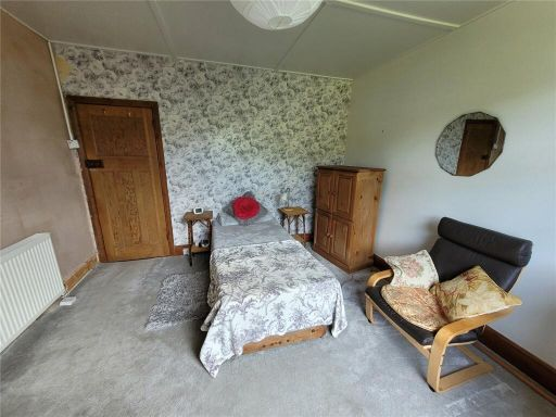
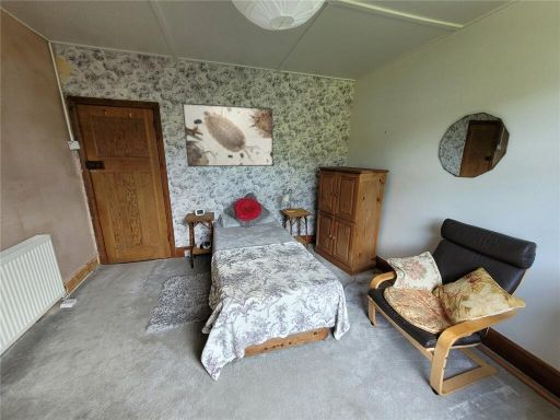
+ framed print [182,102,275,168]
